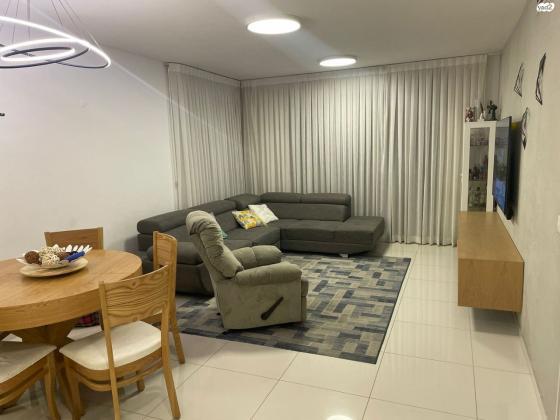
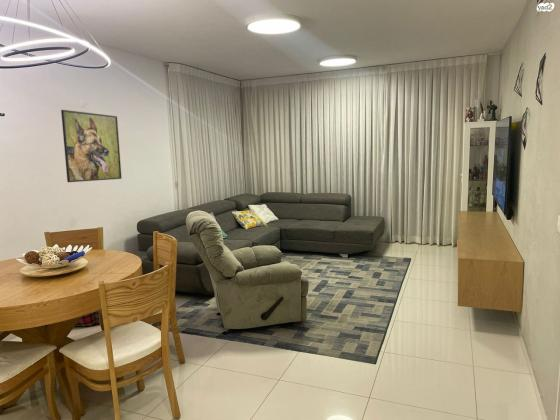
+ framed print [60,109,123,183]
